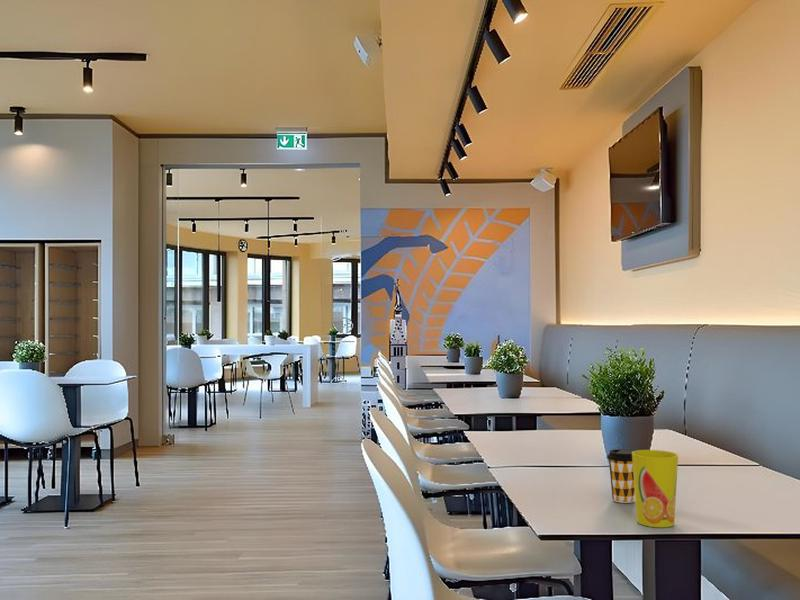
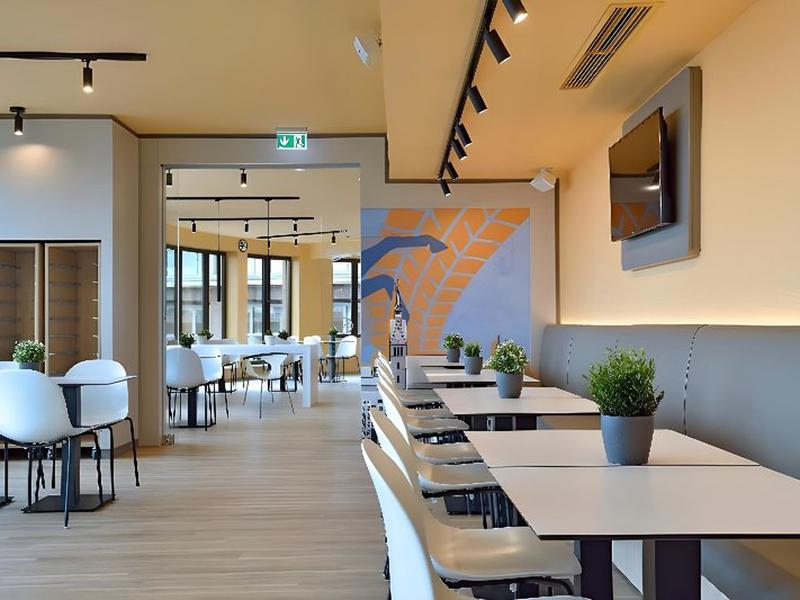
- cup [632,449,679,528]
- coffee cup [606,448,635,504]
